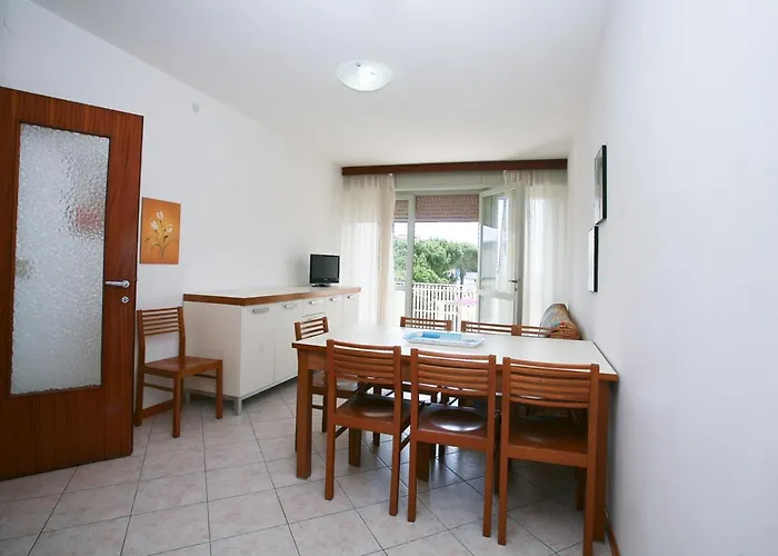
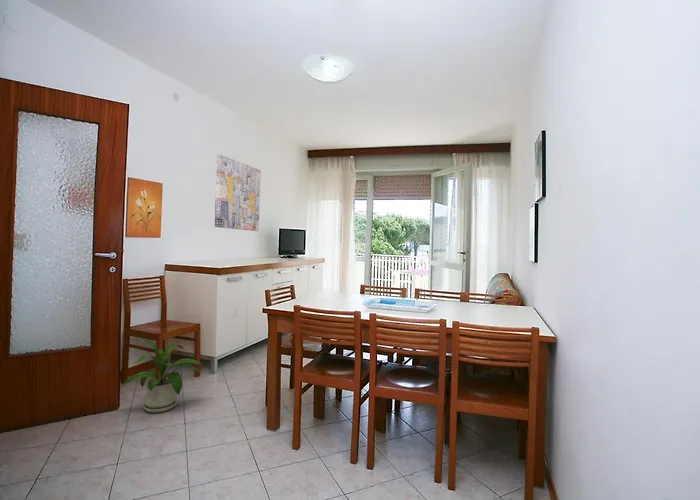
+ house plant [119,338,203,414]
+ wall art [214,154,262,232]
